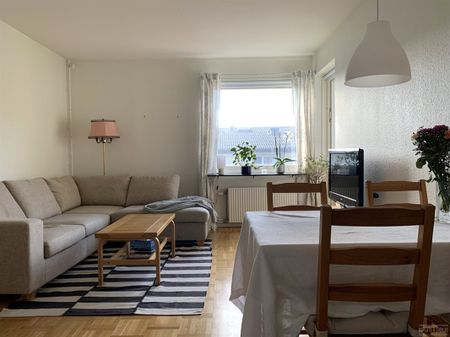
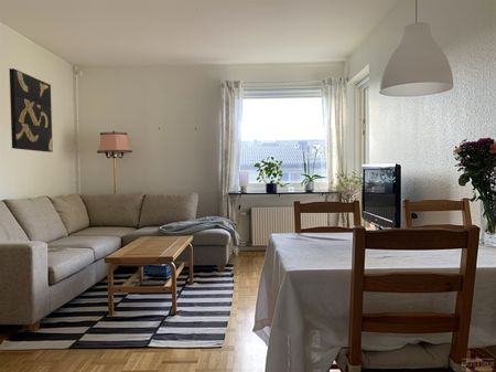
+ wall art [9,67,54,153]
